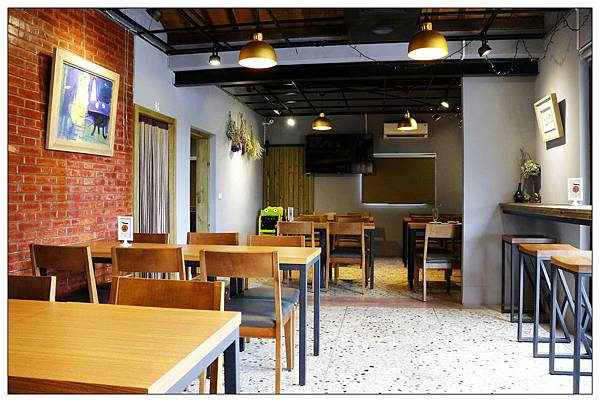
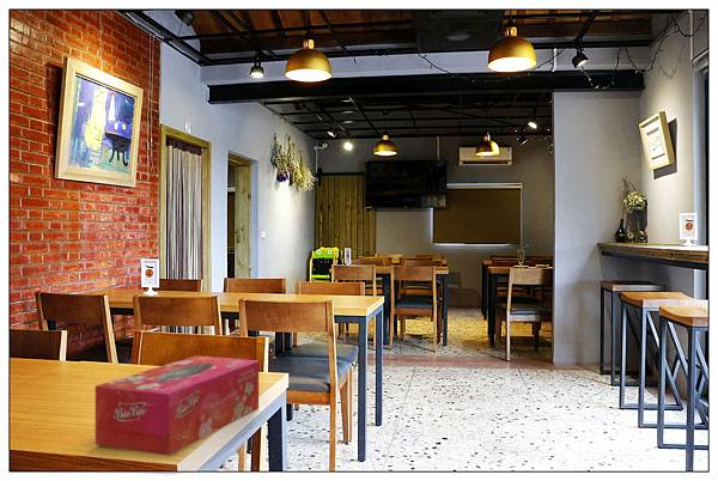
+ tissue box [95,354,260,457]
